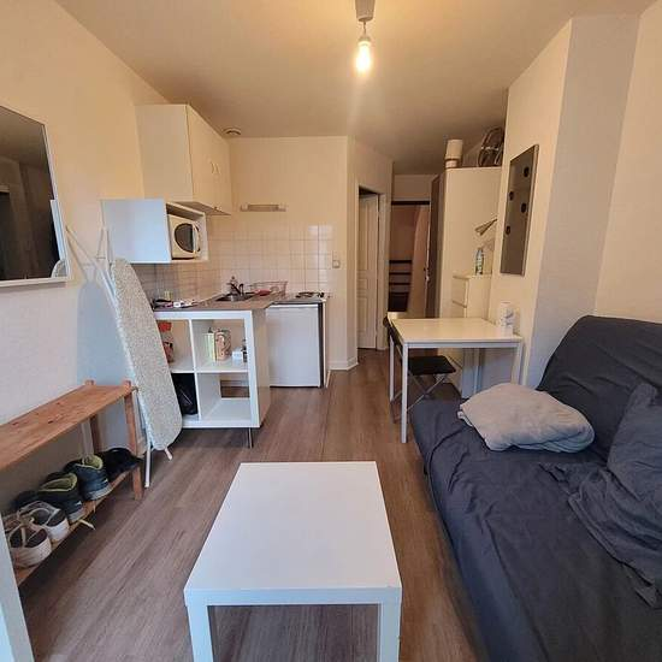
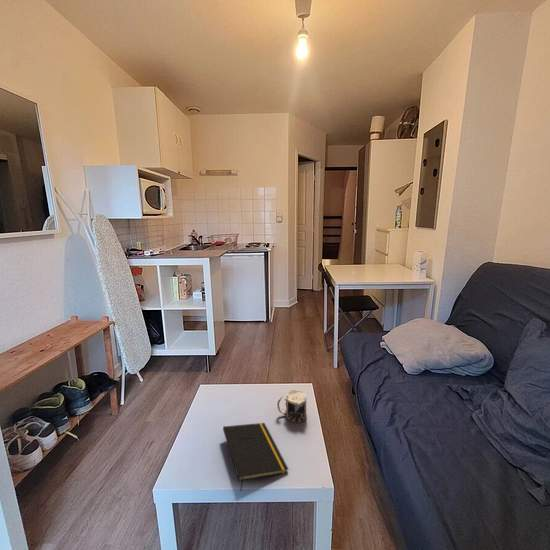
+ mug [276,388,308,424]
+ notepad [222,422,289,492]
